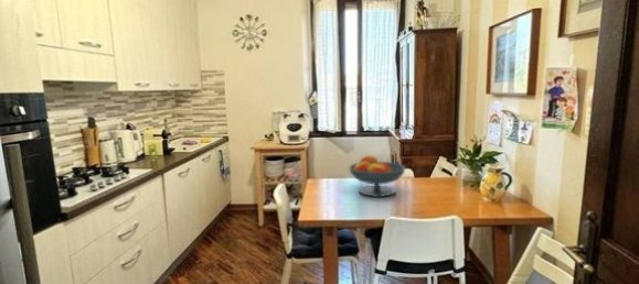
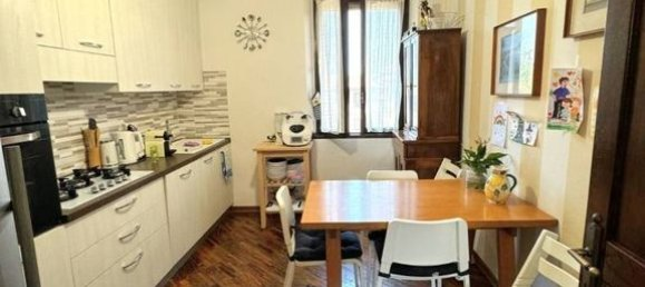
- fruit bowl [348,154,406,198]
